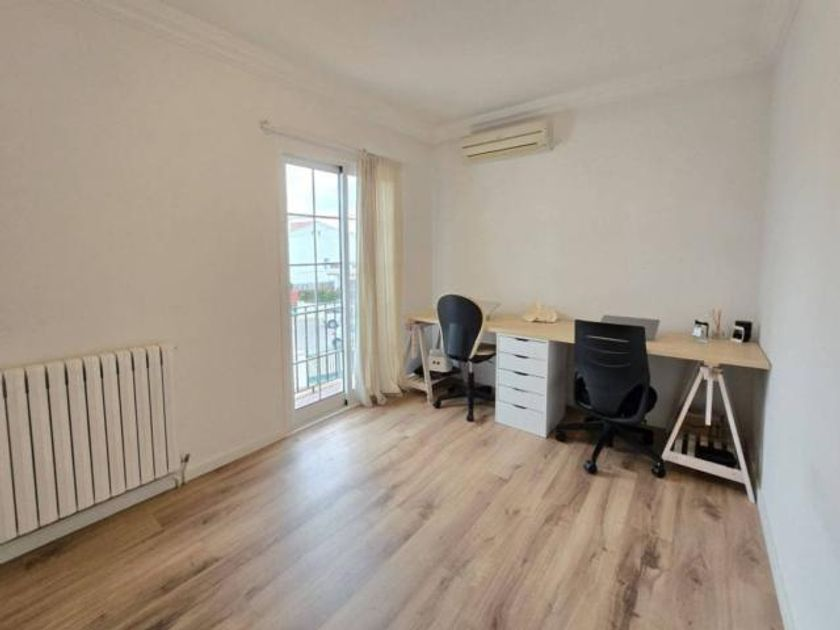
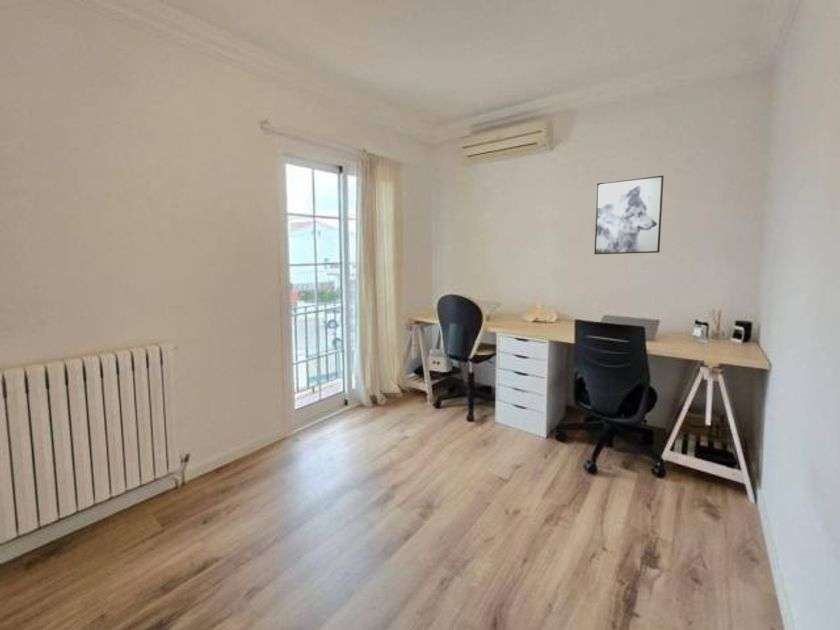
+ wall art [594,175,665,255]
